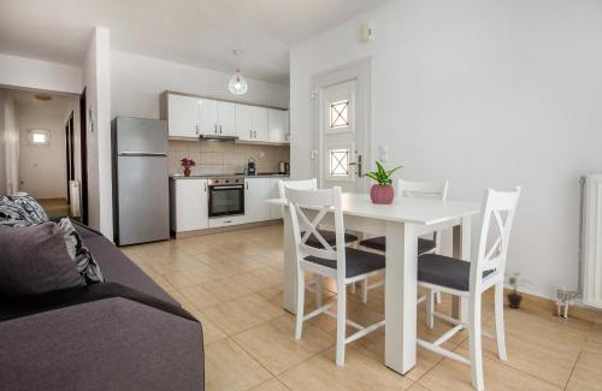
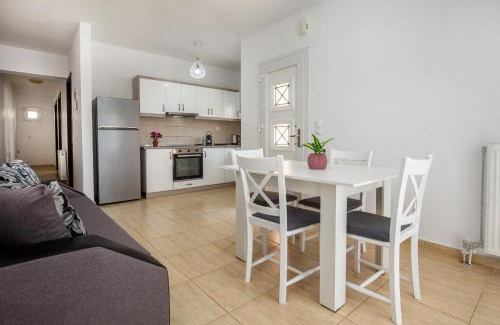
- potted plant [503,272,532,309]
